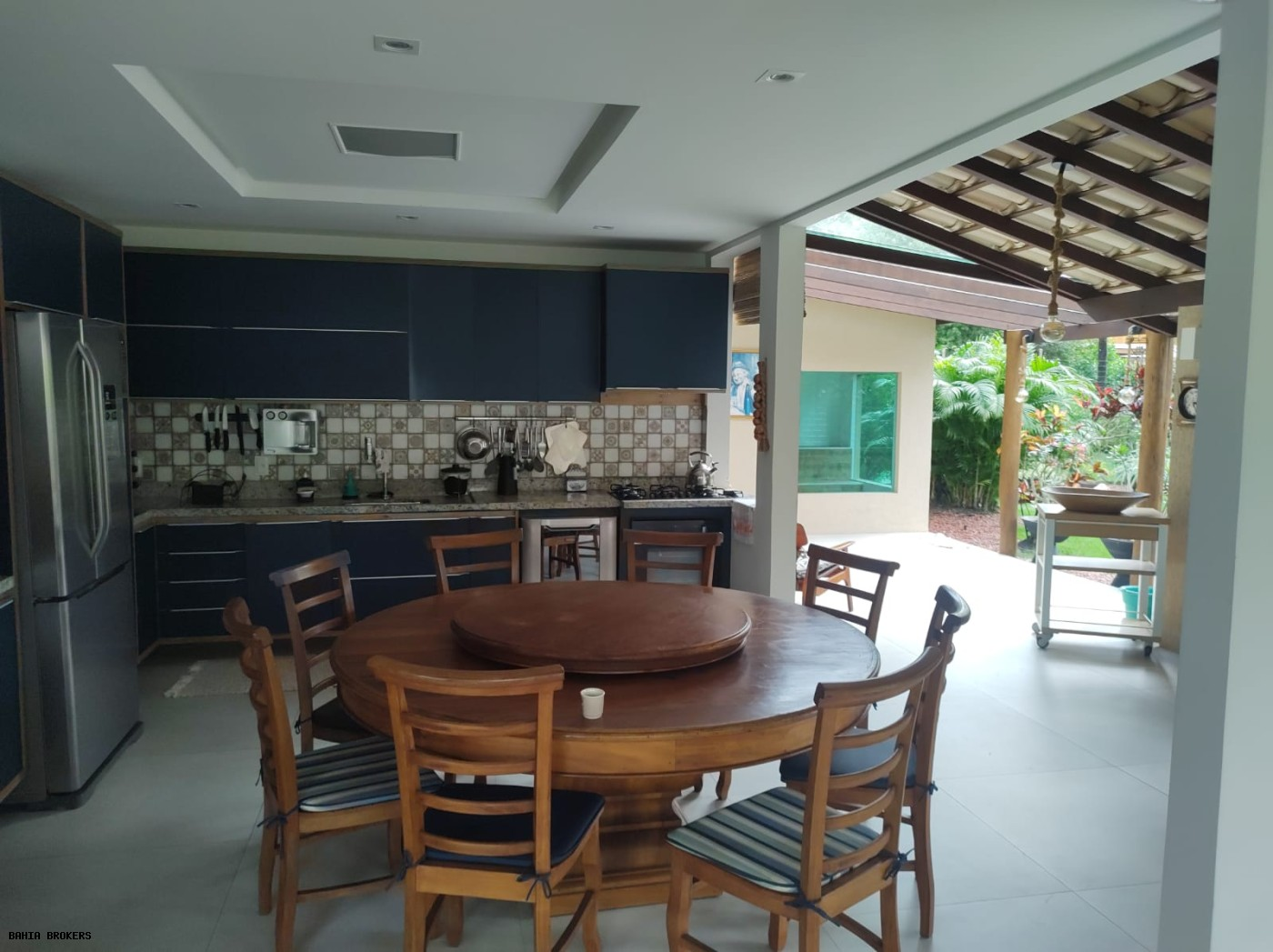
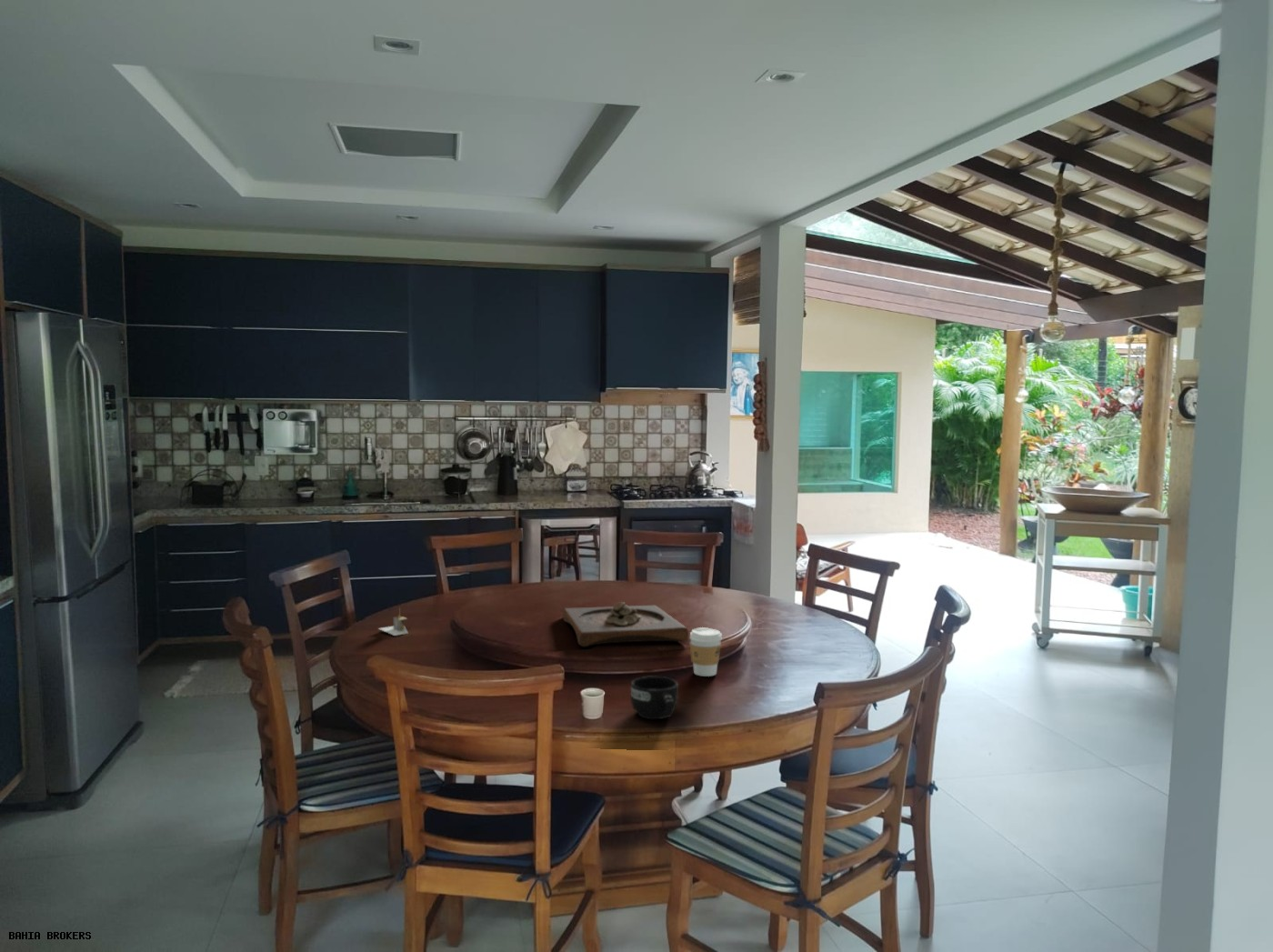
+ coffee cup [689,626,723,677]
+ wooden tray [562,601,689,647]
+ architectural model [377,606,409,636]
+ mug [630,676,679,720]
